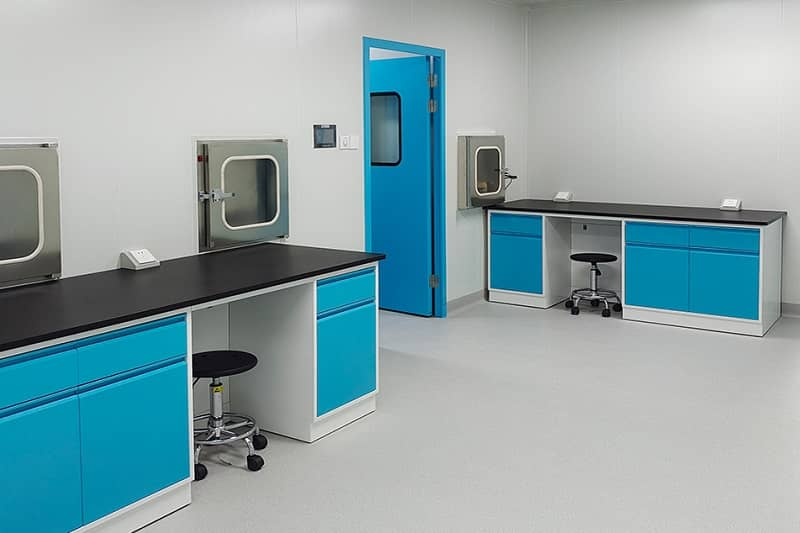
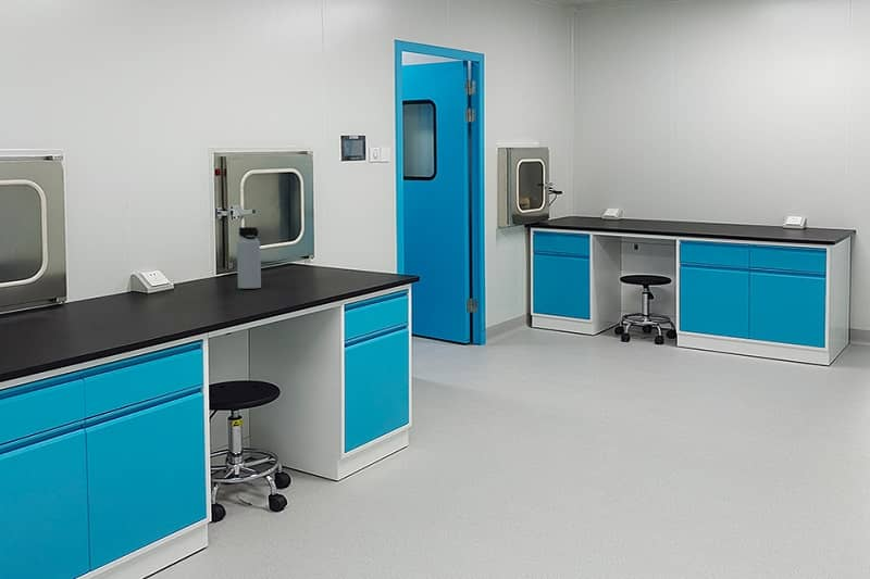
+ water bottle [236,226,262,290]
